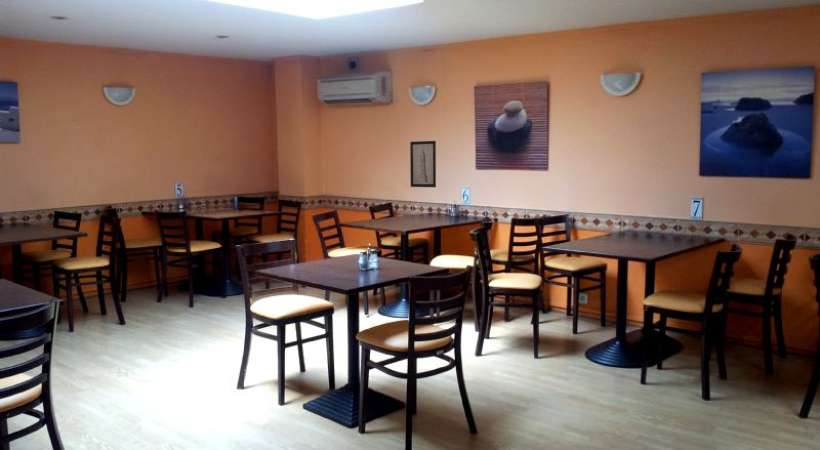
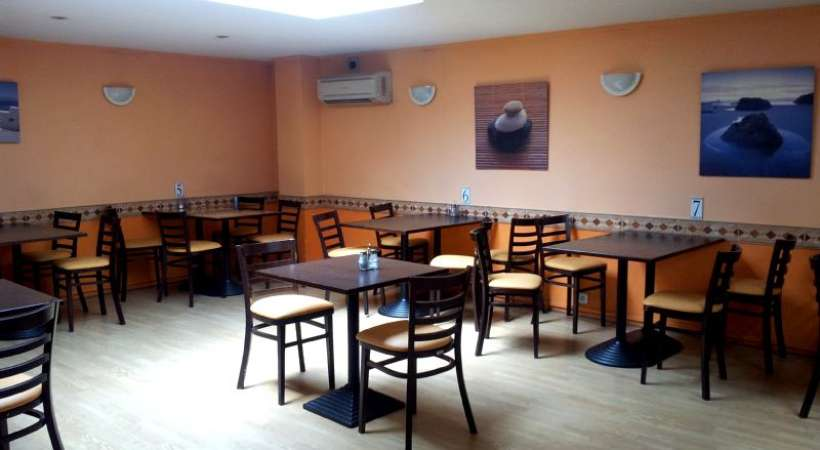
- wall art [409,140,437,188]
